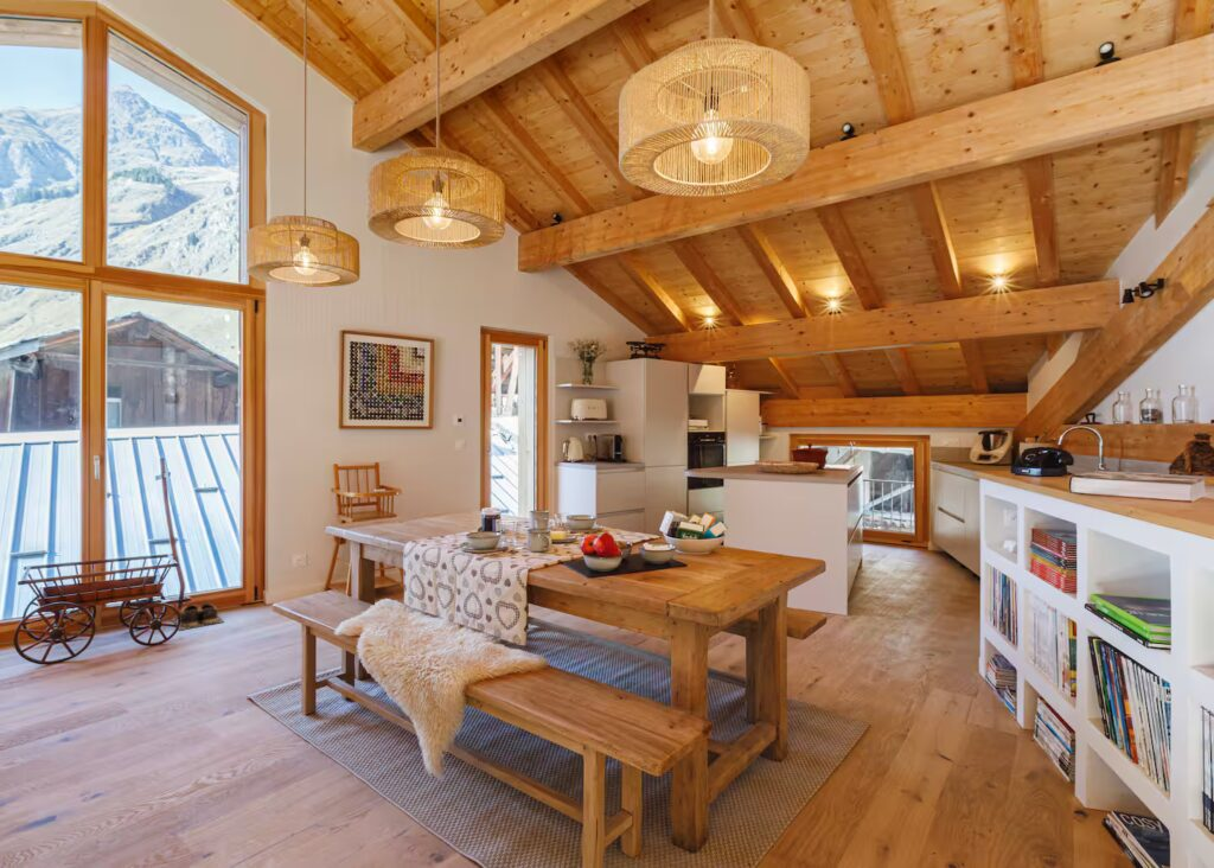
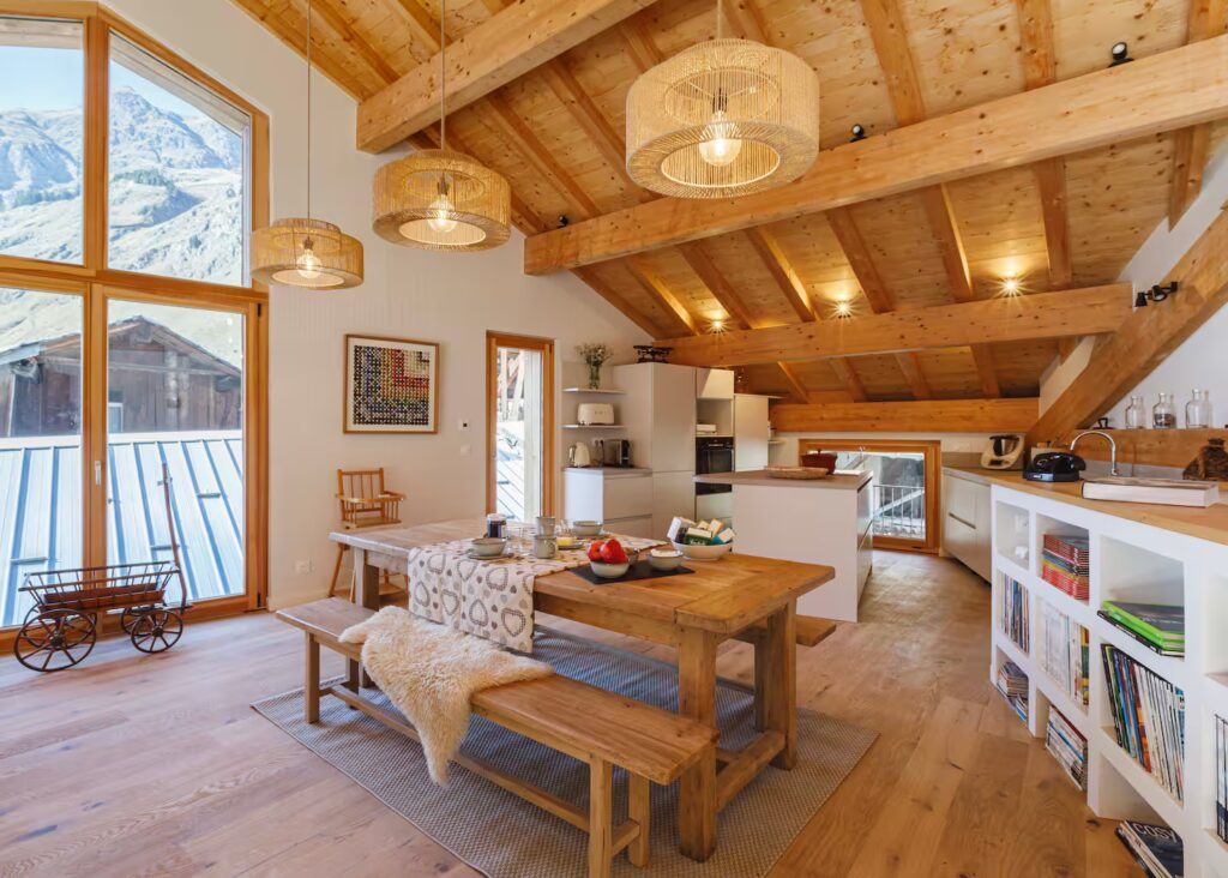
- shoes [171,601,224,631]
